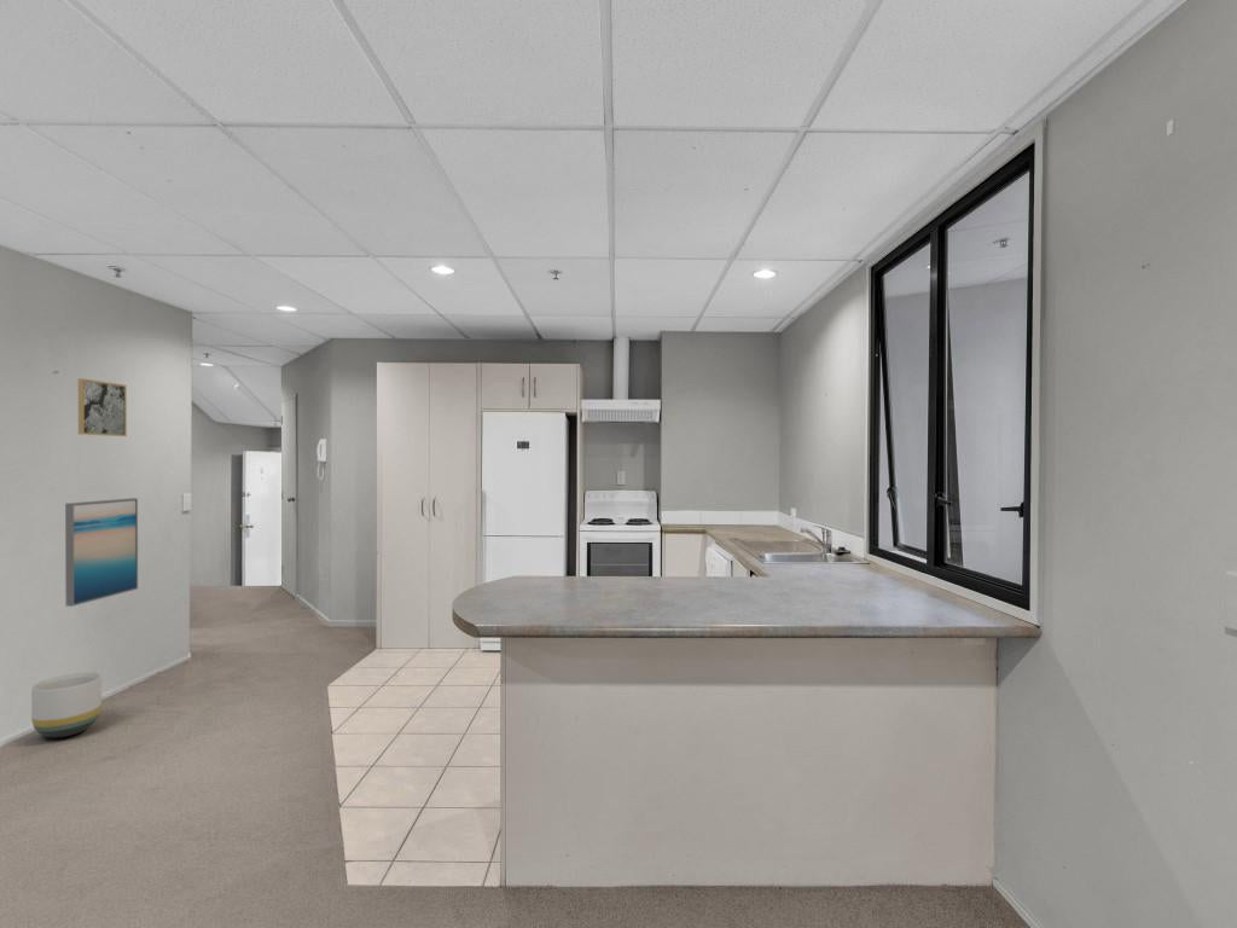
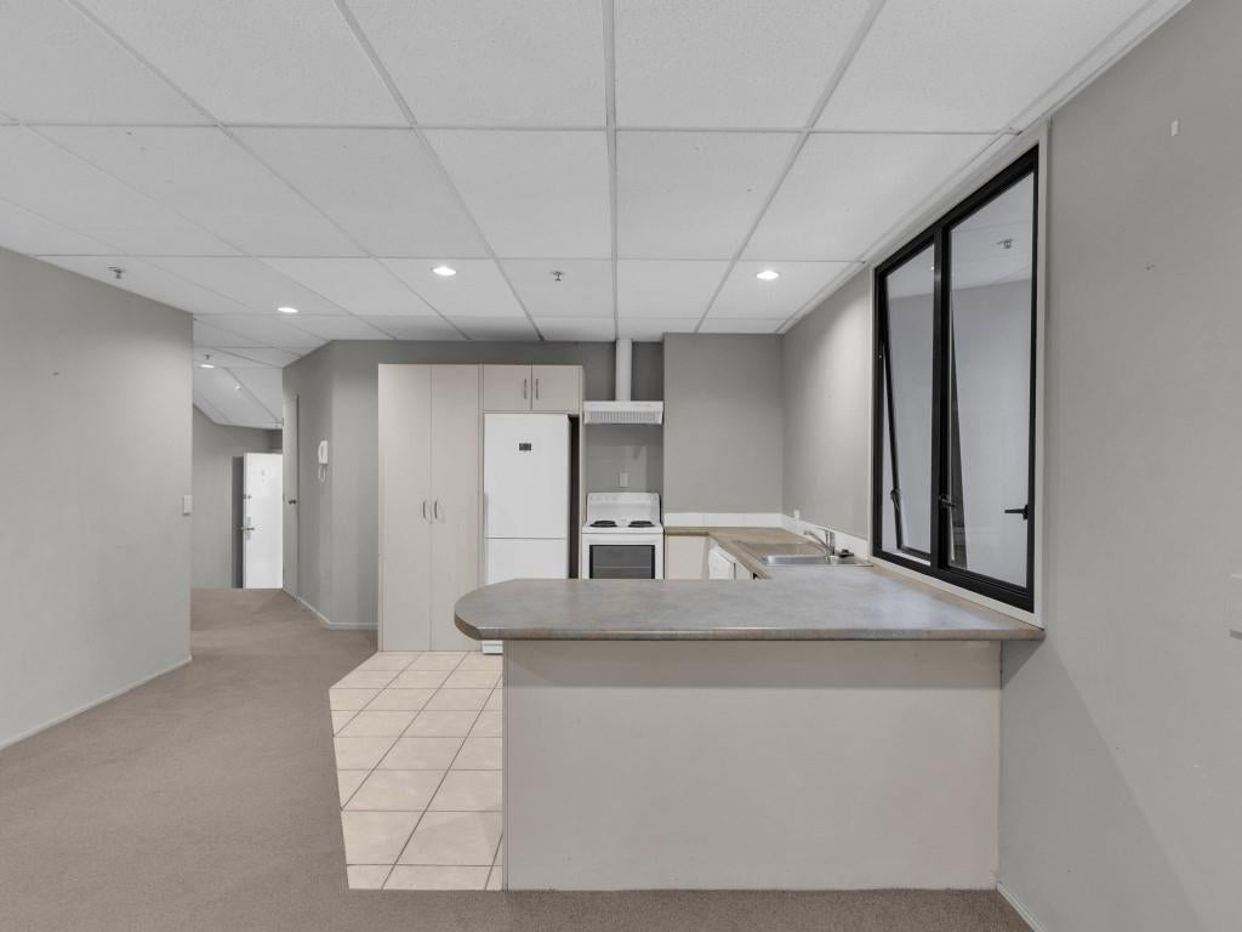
- wall art [77,377,128,437]
- wall art [64,497,139,608]
- planter [30,671,103,738]
